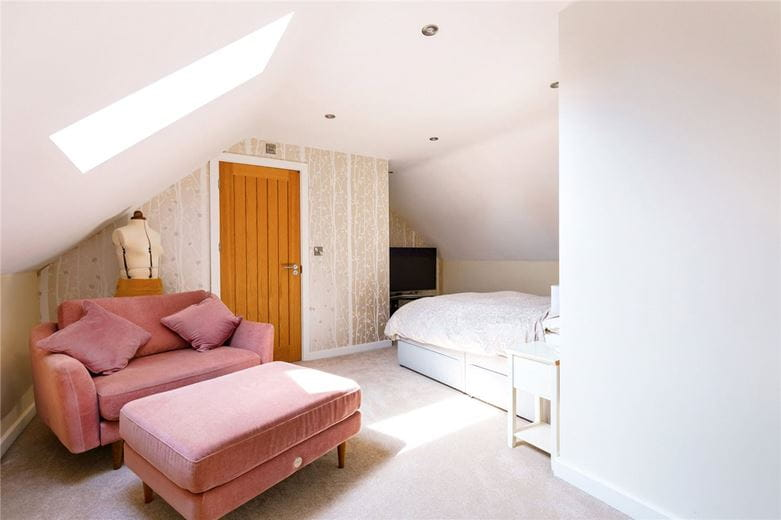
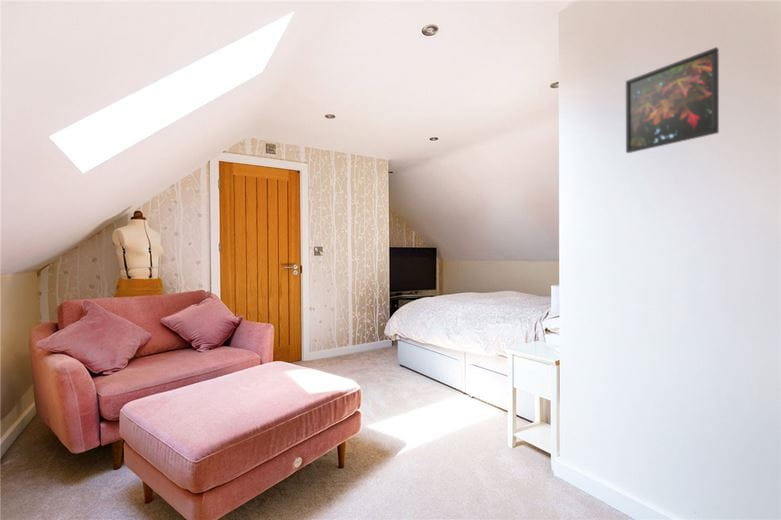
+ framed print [625,46,720,154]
